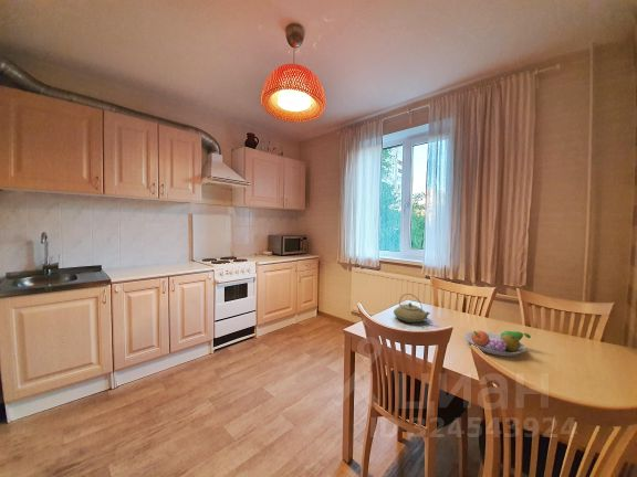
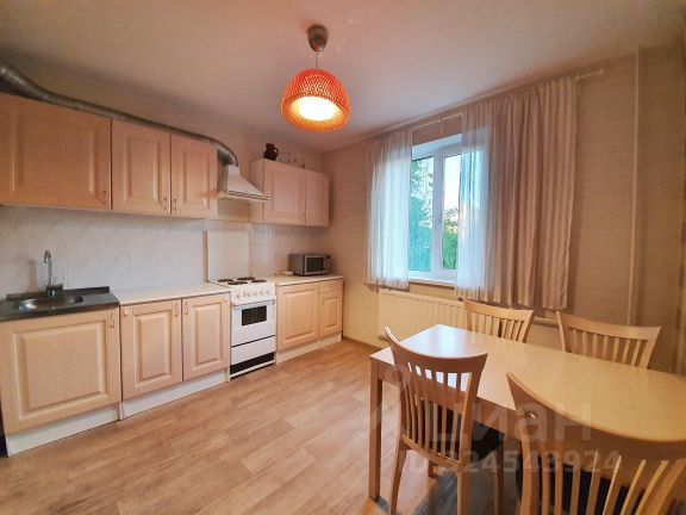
- teapot [393,293,431,324]
- fruit bowl [463,329,532,357]
